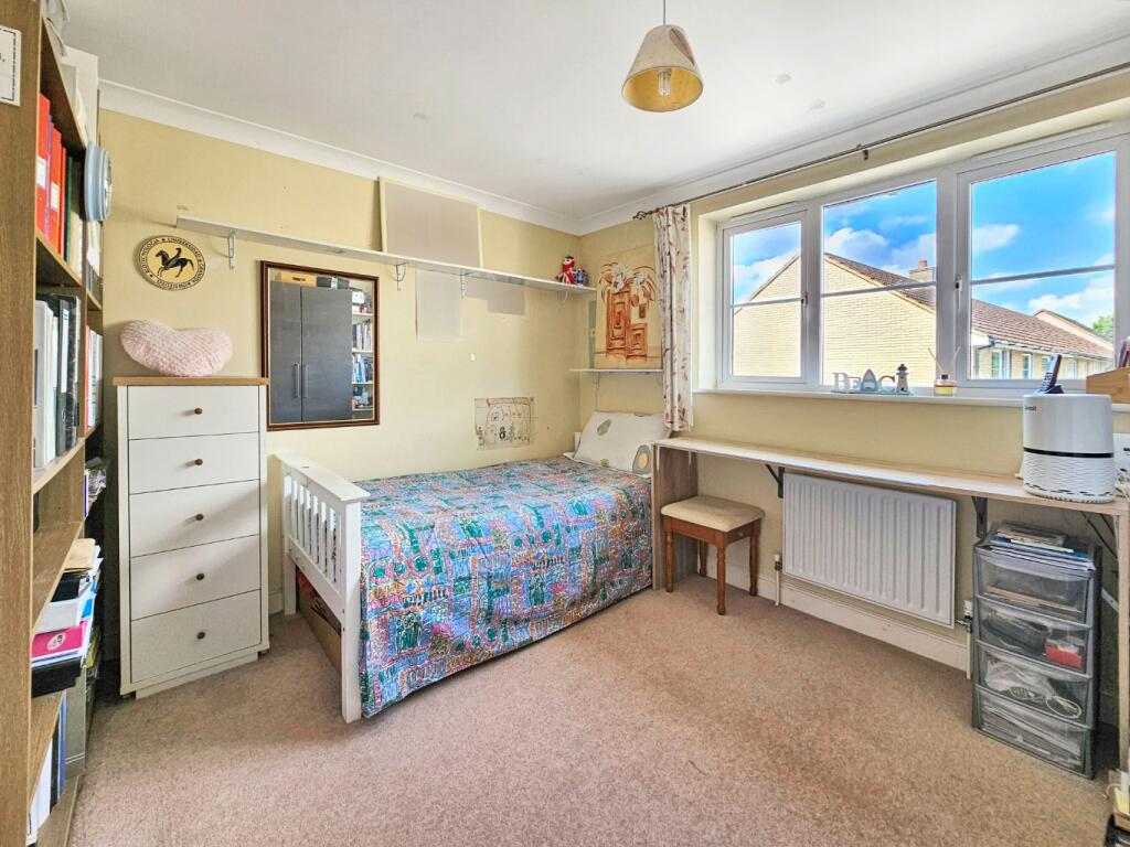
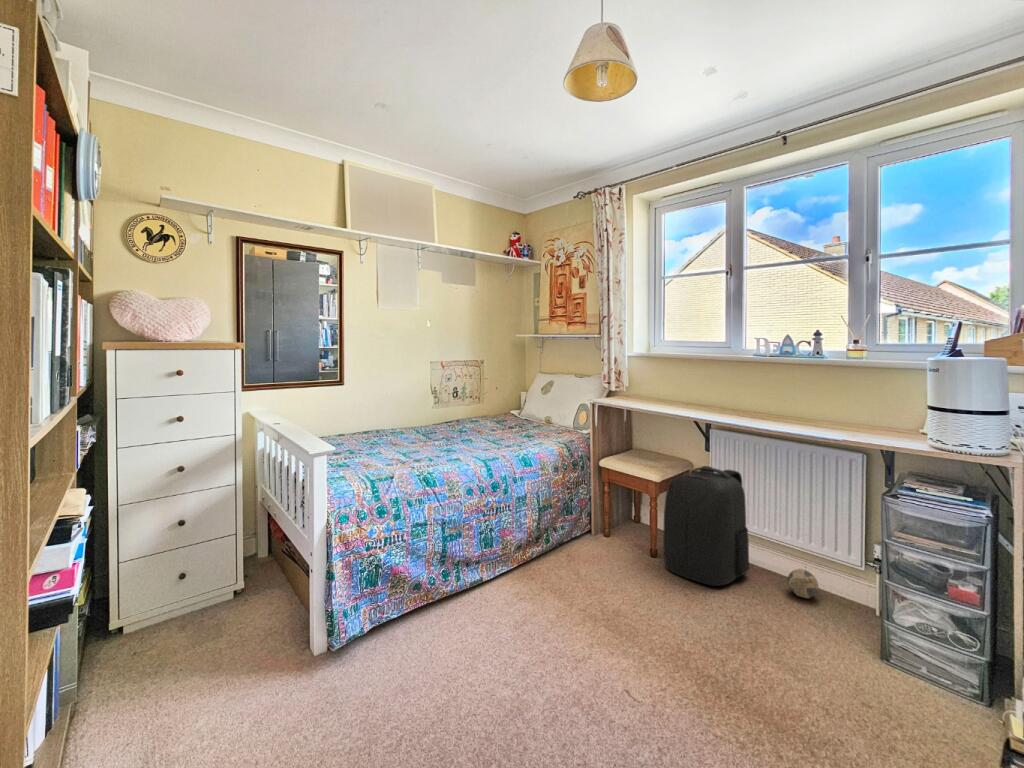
+ ball [786,568,820,599]
+ backpack [662,465,751,587]
